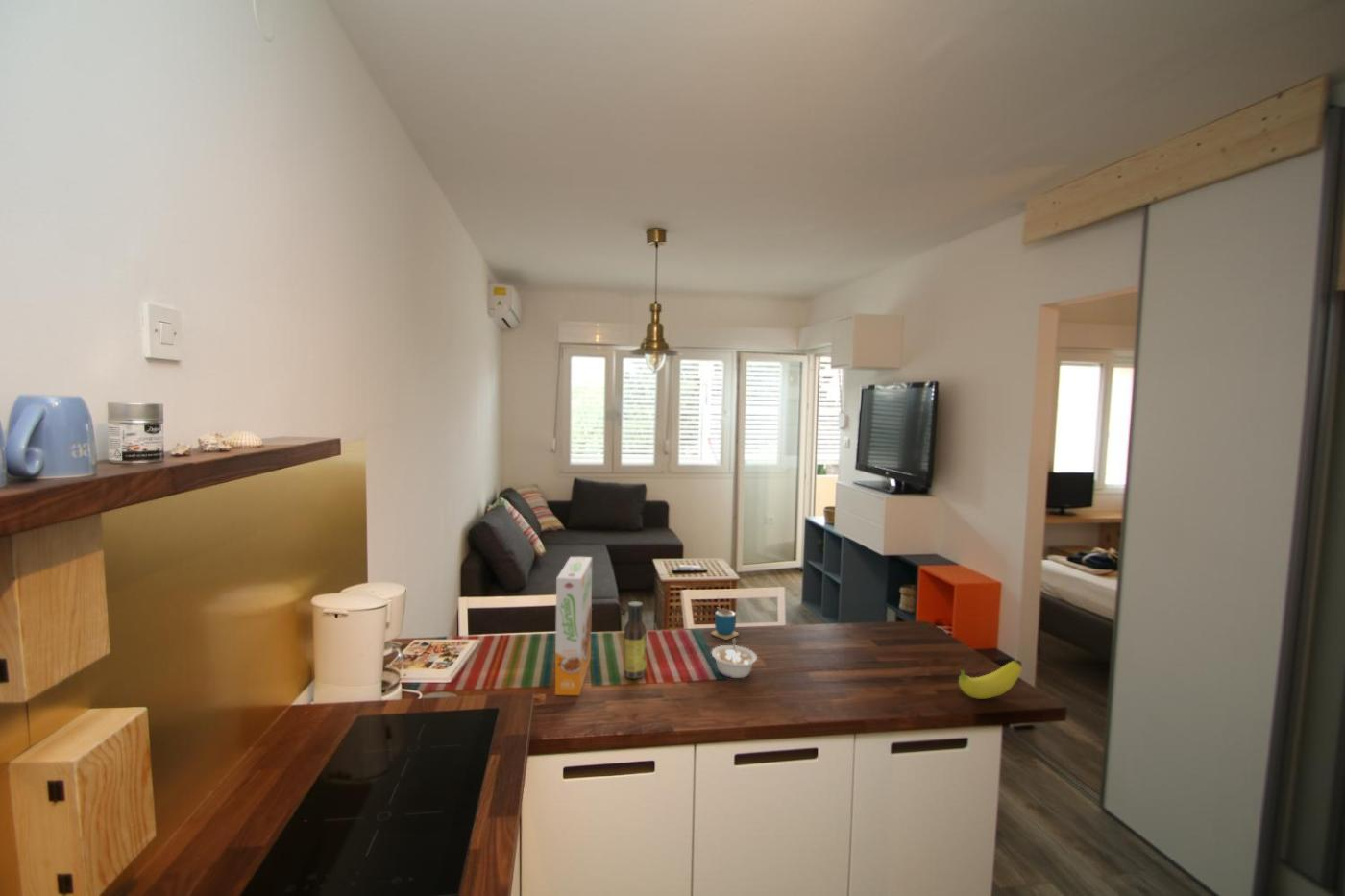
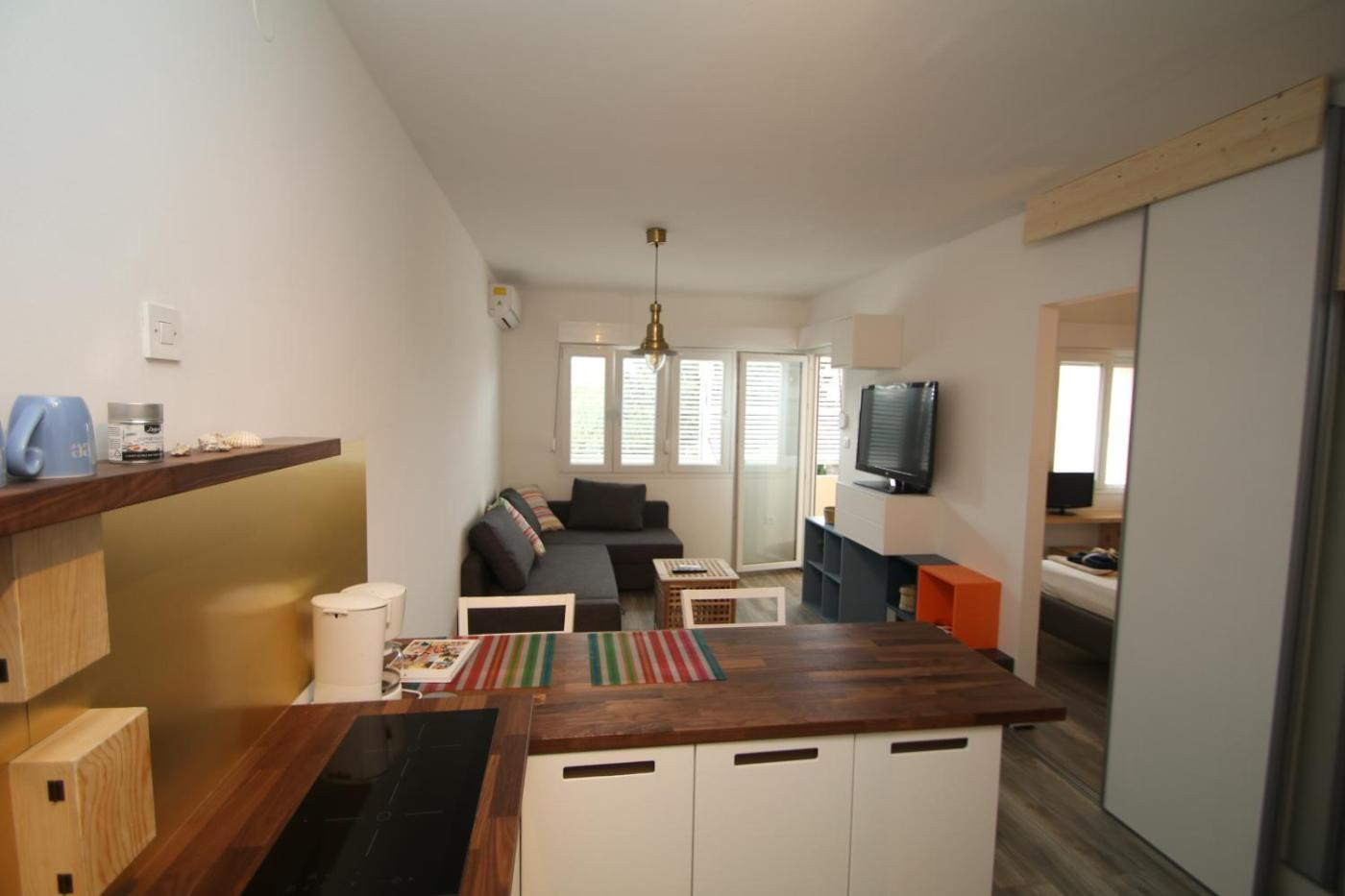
- cereal box [554,556,593,696]
- cup [710,596,740,641]
- fruit [958,659,1023,700]
- sauce bottle [623,600,648,680]
- legume [711,638,758,679]
